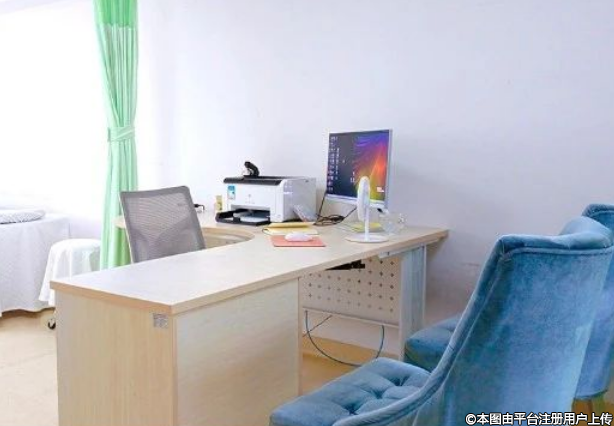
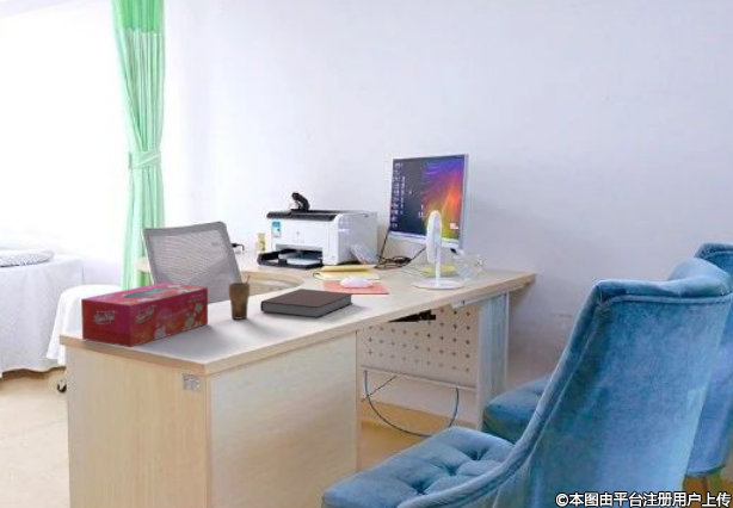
+ cup [228,274,251,321]
+ notebook [259,287,355,318]
+ tissue box [80,281,209,348]
